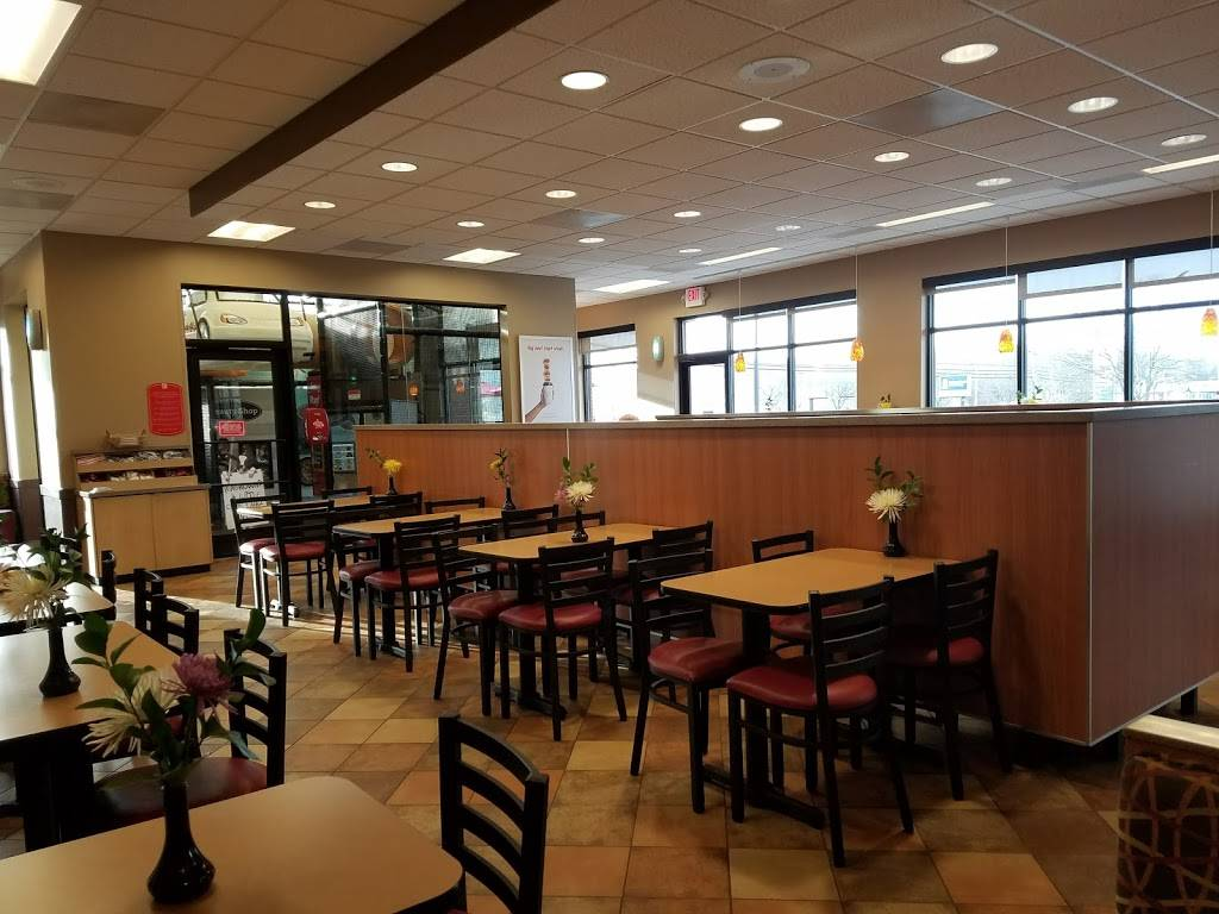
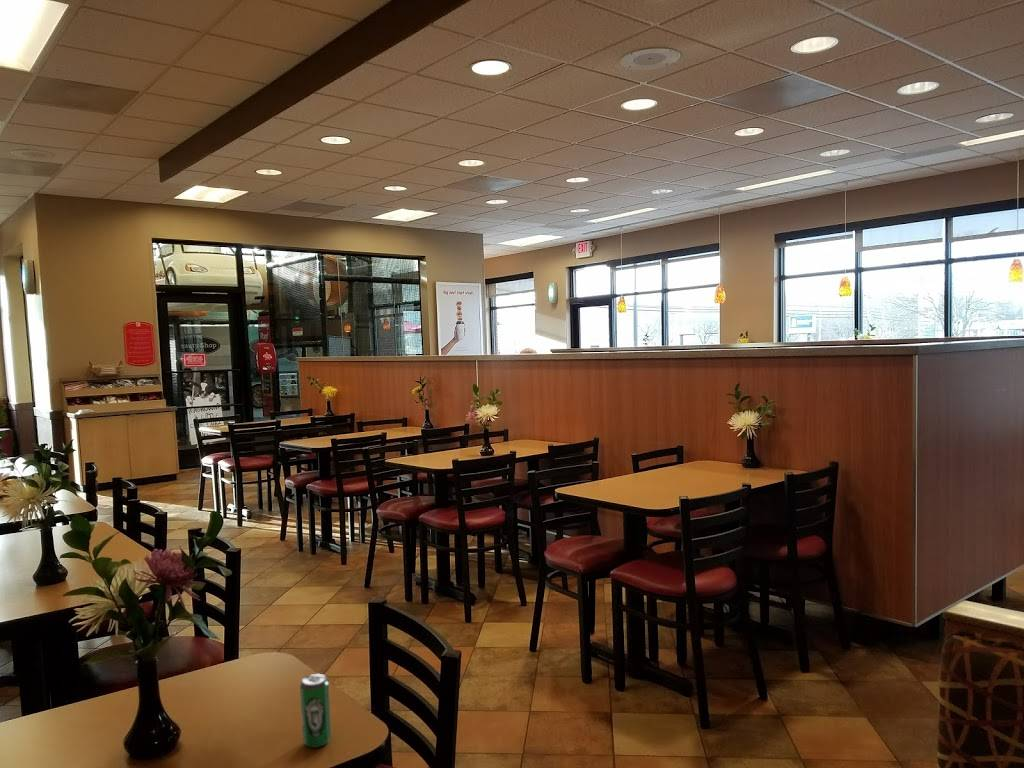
+ beverage can [299,672,332,749]
